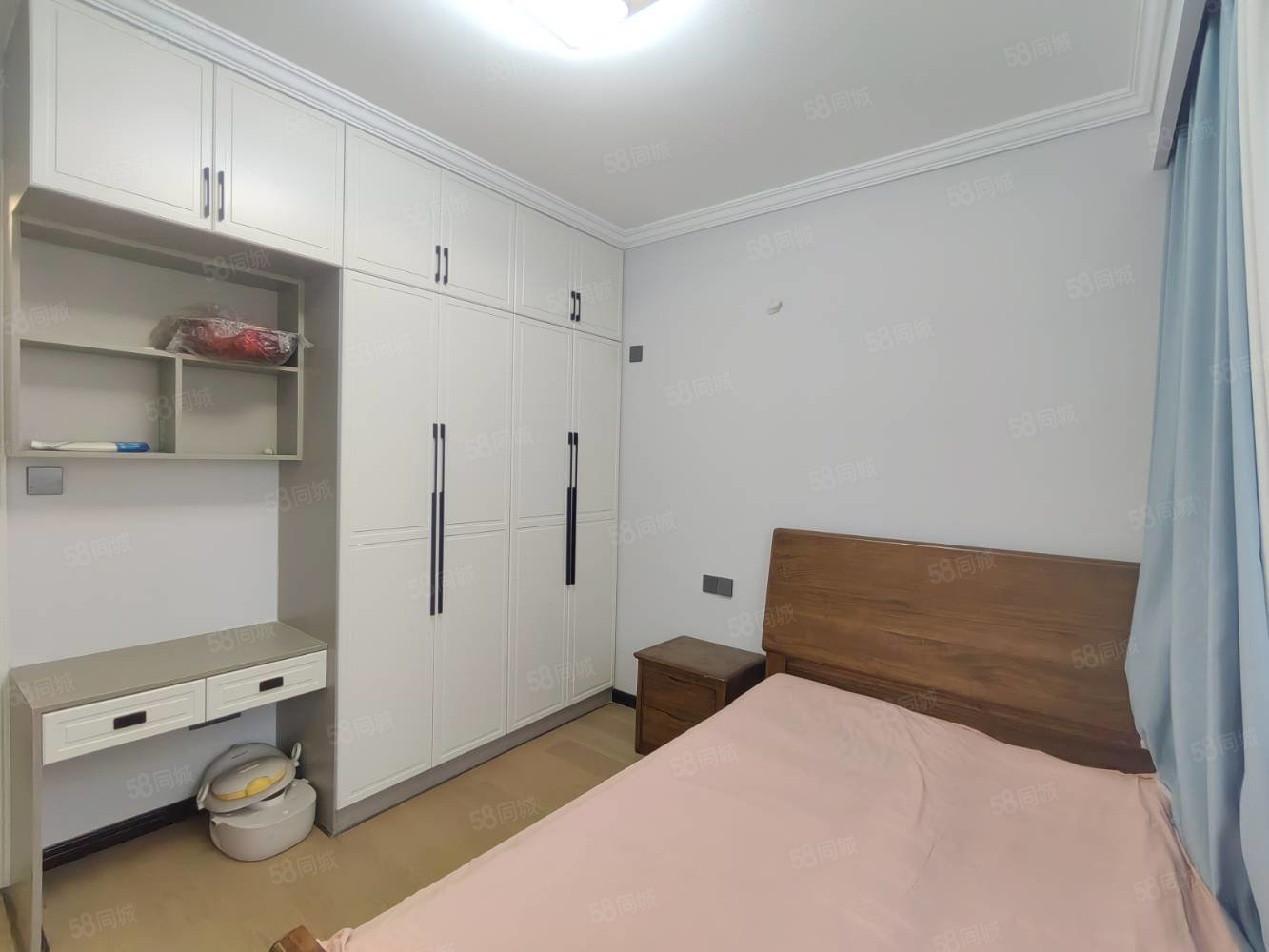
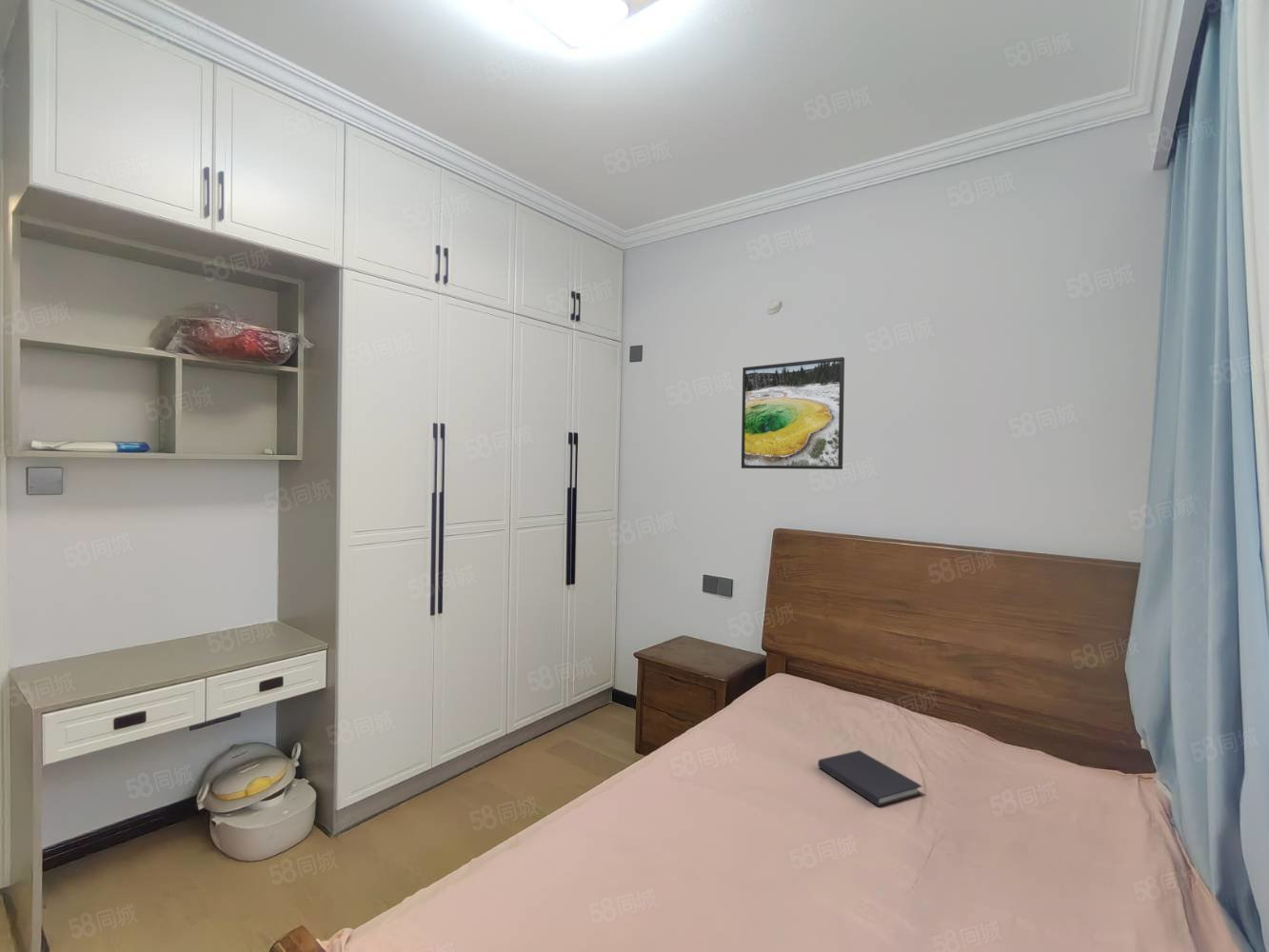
+ diary [817,749,922,807]
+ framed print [741,356,845,470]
